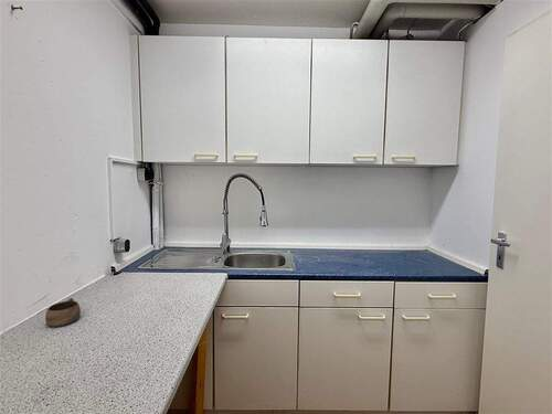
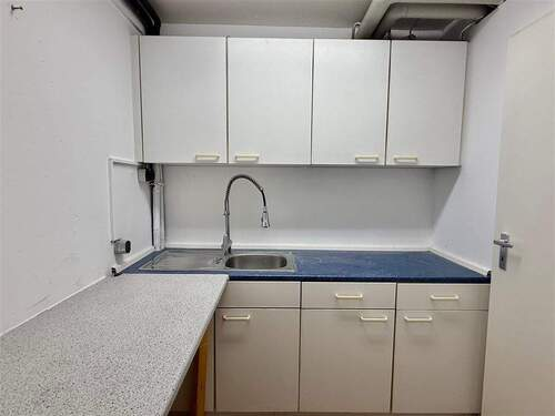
- cup [44,297,82,328]
